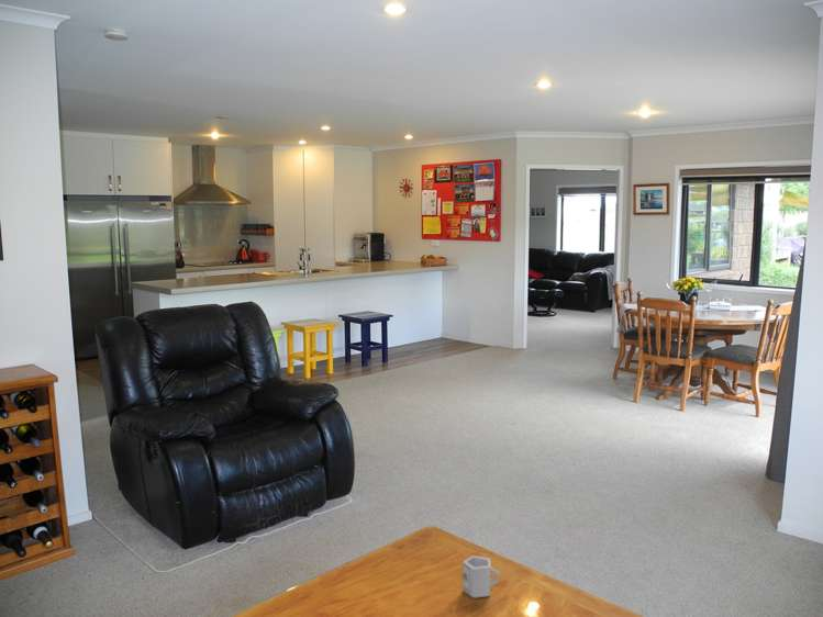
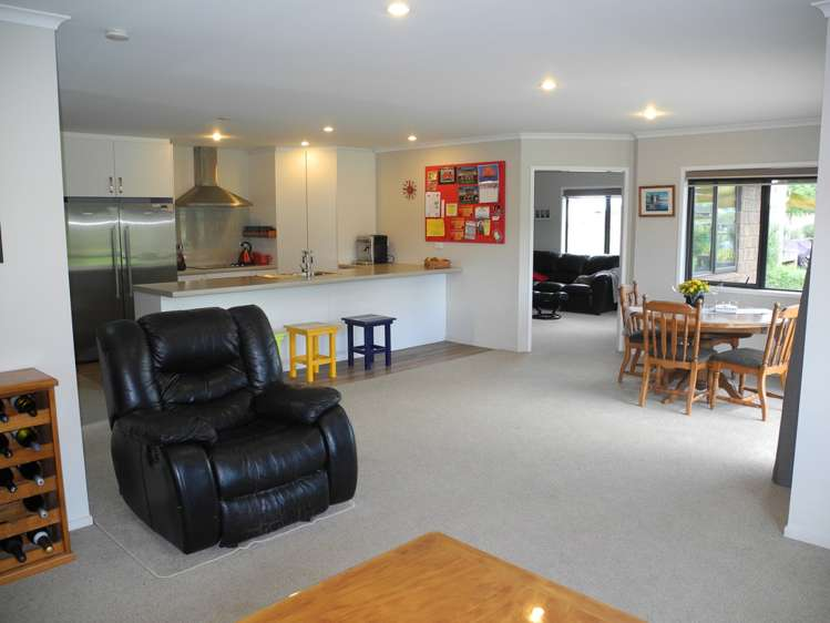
- cup [461,554,500,599]
